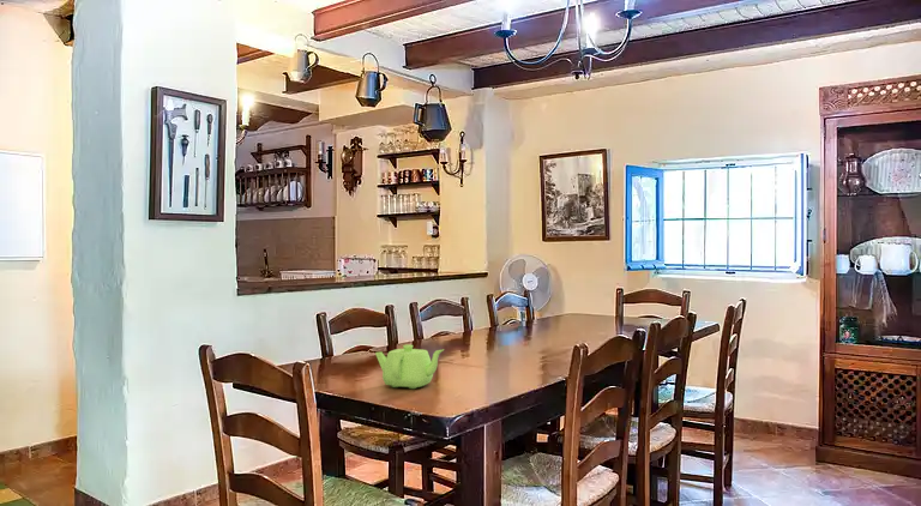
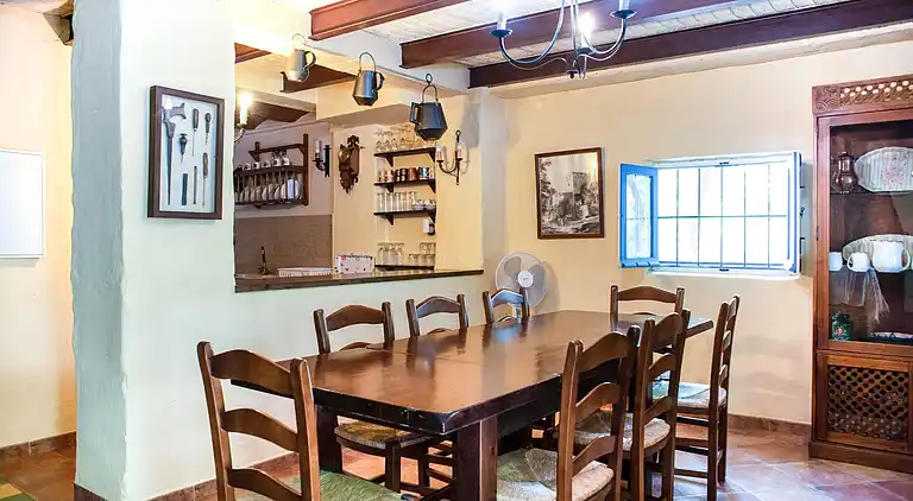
- teapot [374,343,446,390]
